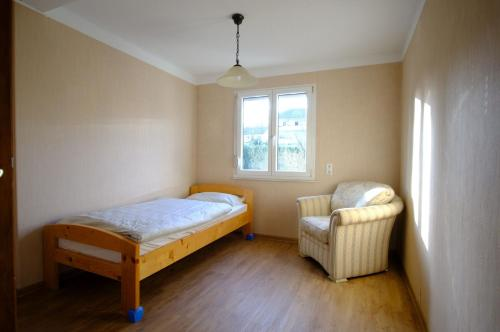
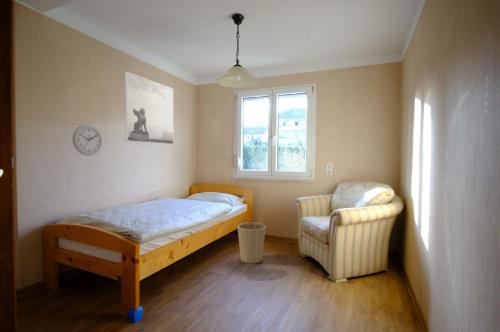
+ basket [236,217,267,264]
+ wall clock [72,124,104,157]
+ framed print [124,71,174,145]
